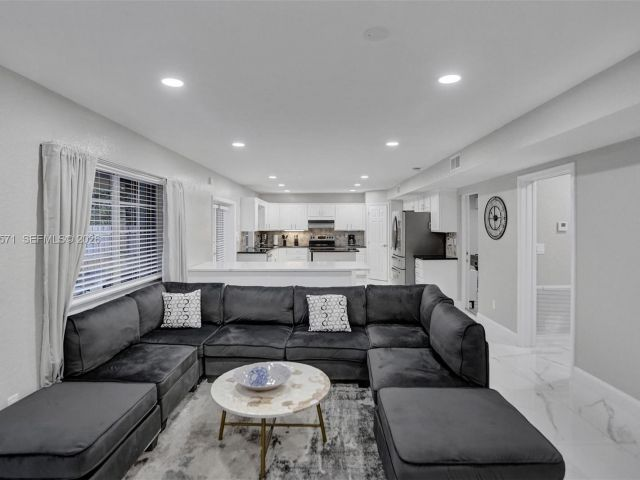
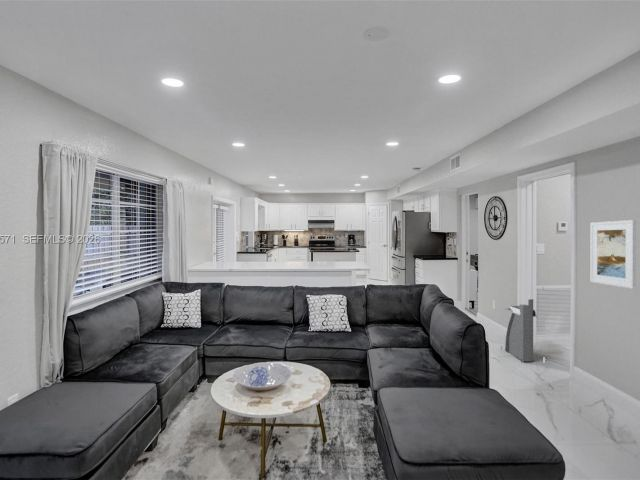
+ architectural model [500,298,538,364]
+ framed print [590,219,637,290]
